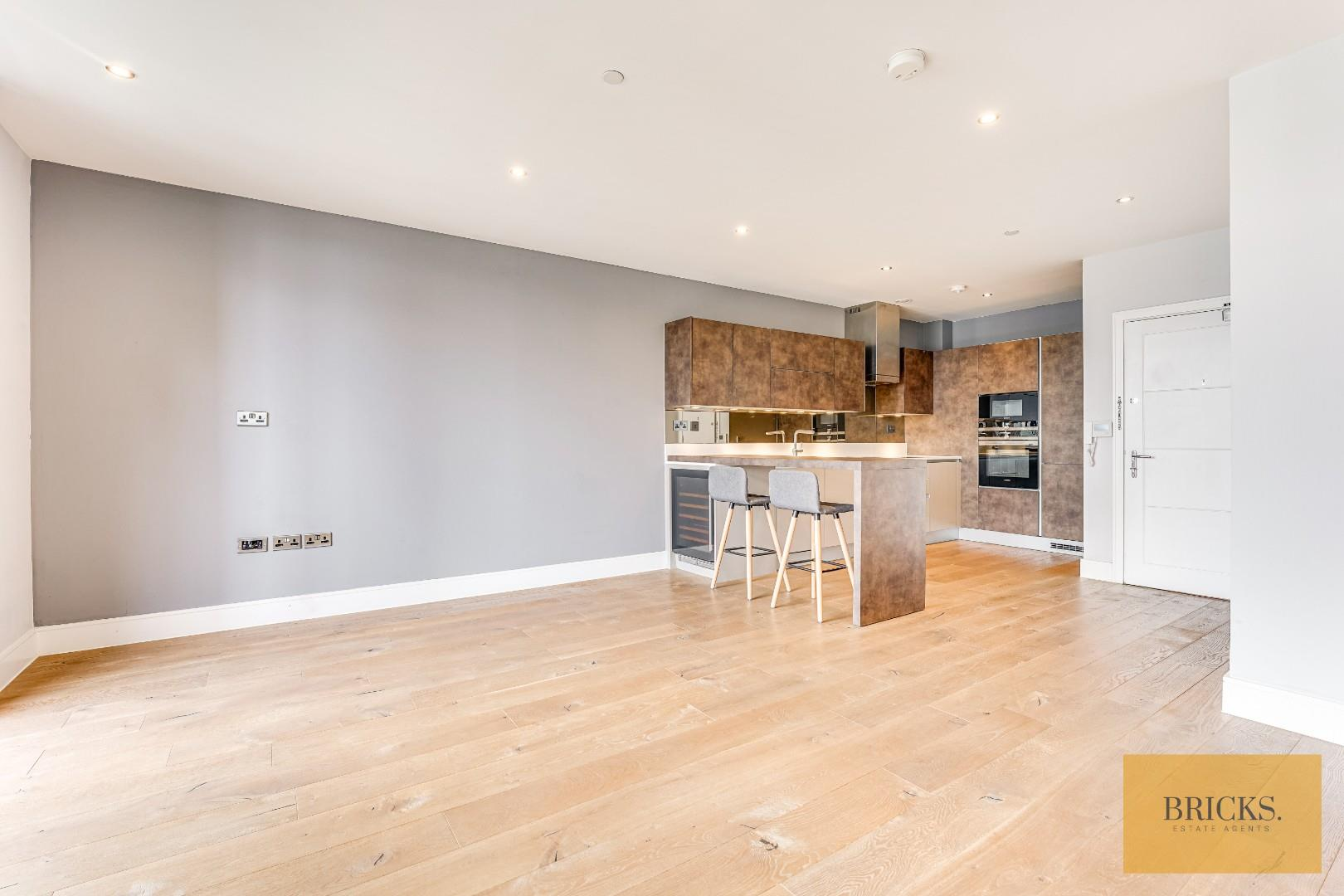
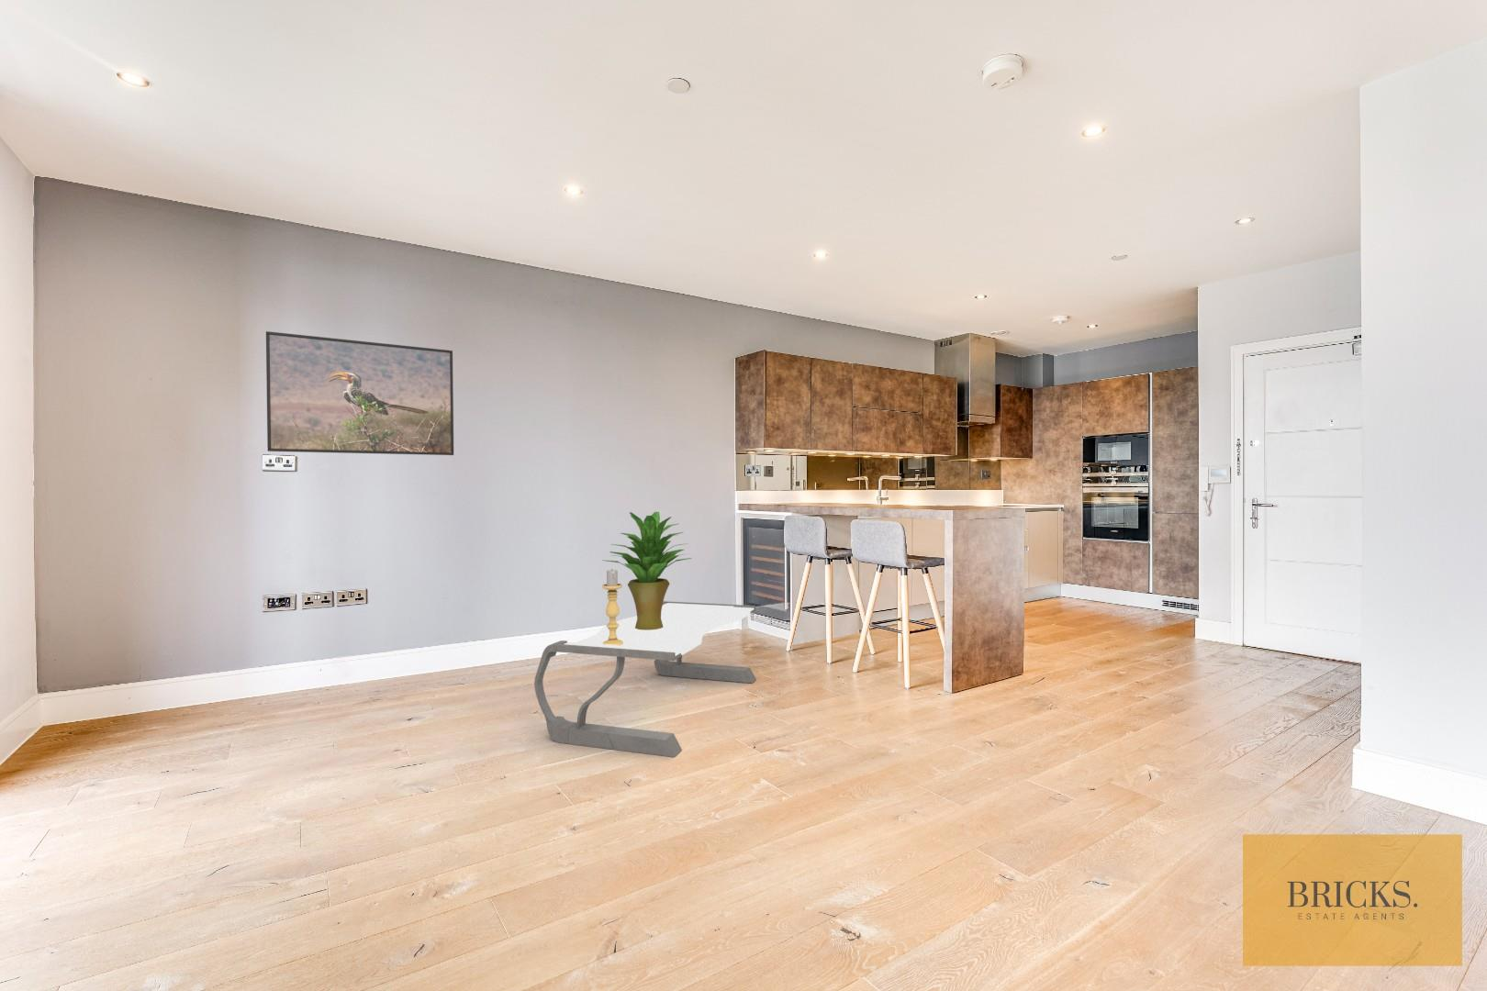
+ candle holder [601,568,623,645]
+ potted plant [601,511,693,630]
+ coffee table [533,601,757,758]
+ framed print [266,331,455,456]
